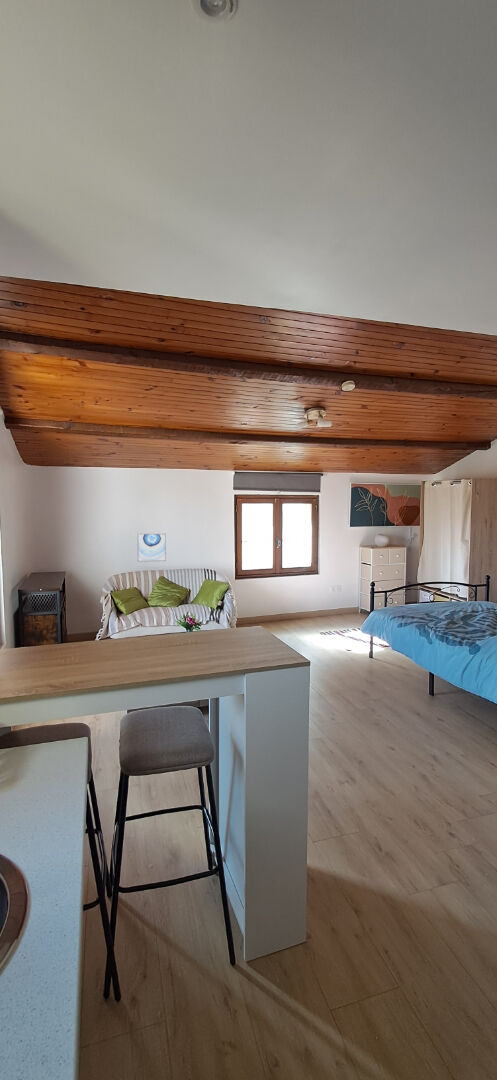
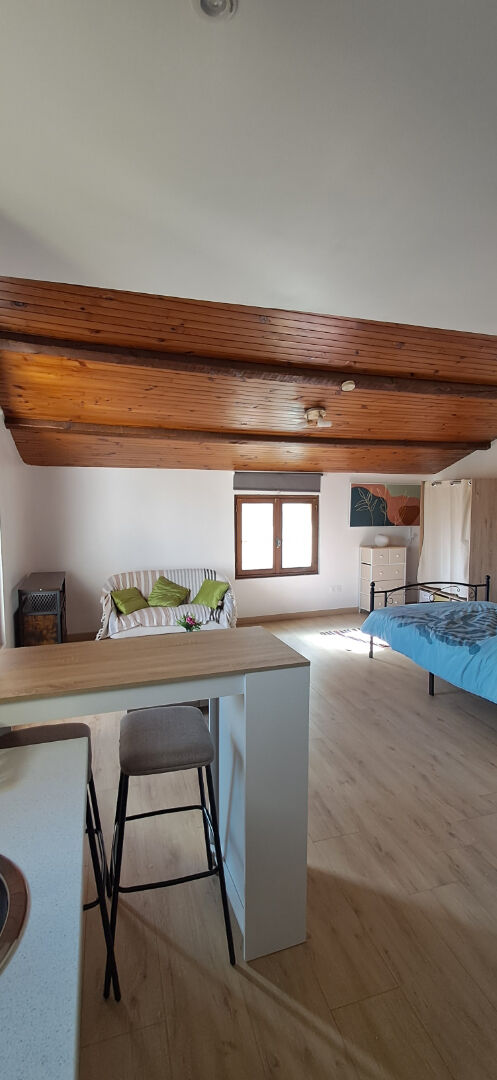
- wall art [137,533,167,563]
